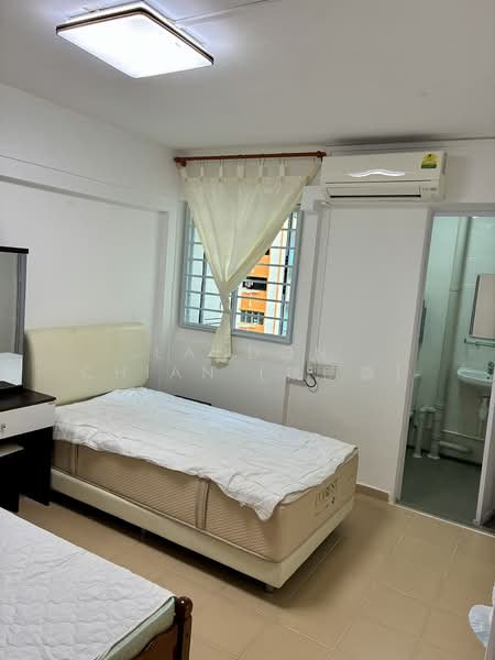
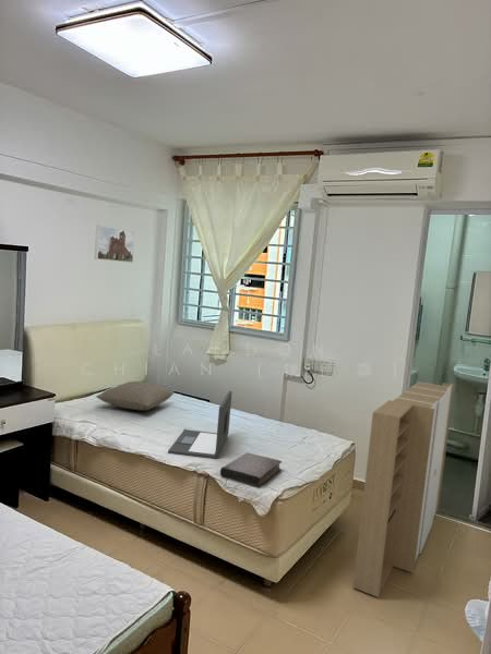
+ laptop [167,390,232,460]
+ book [219,451,283,489]
+ storage cabinet [352,380,455,598]
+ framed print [94,225,135,264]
+ pillow [95,380,176,412]
